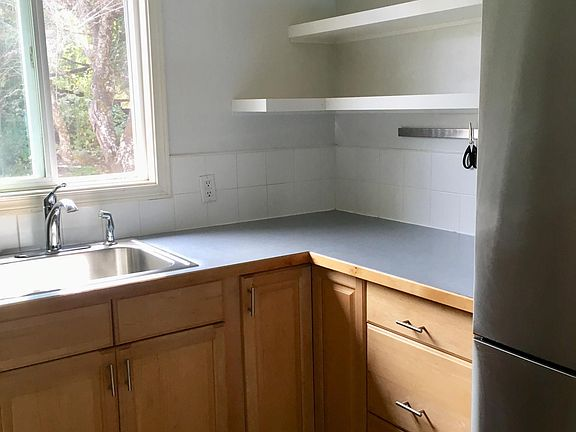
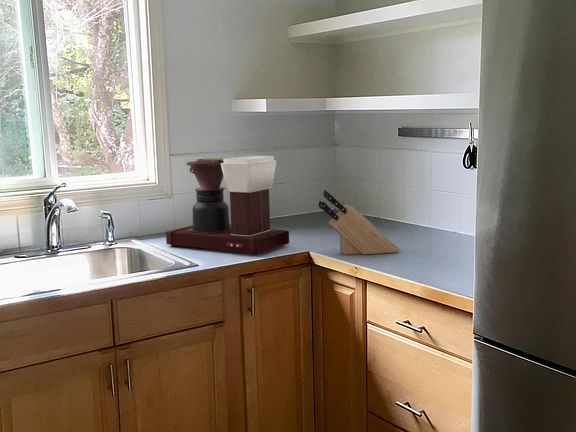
+ coffee maker [165,155,290,256]
+ knife block [318,189,401,256]
